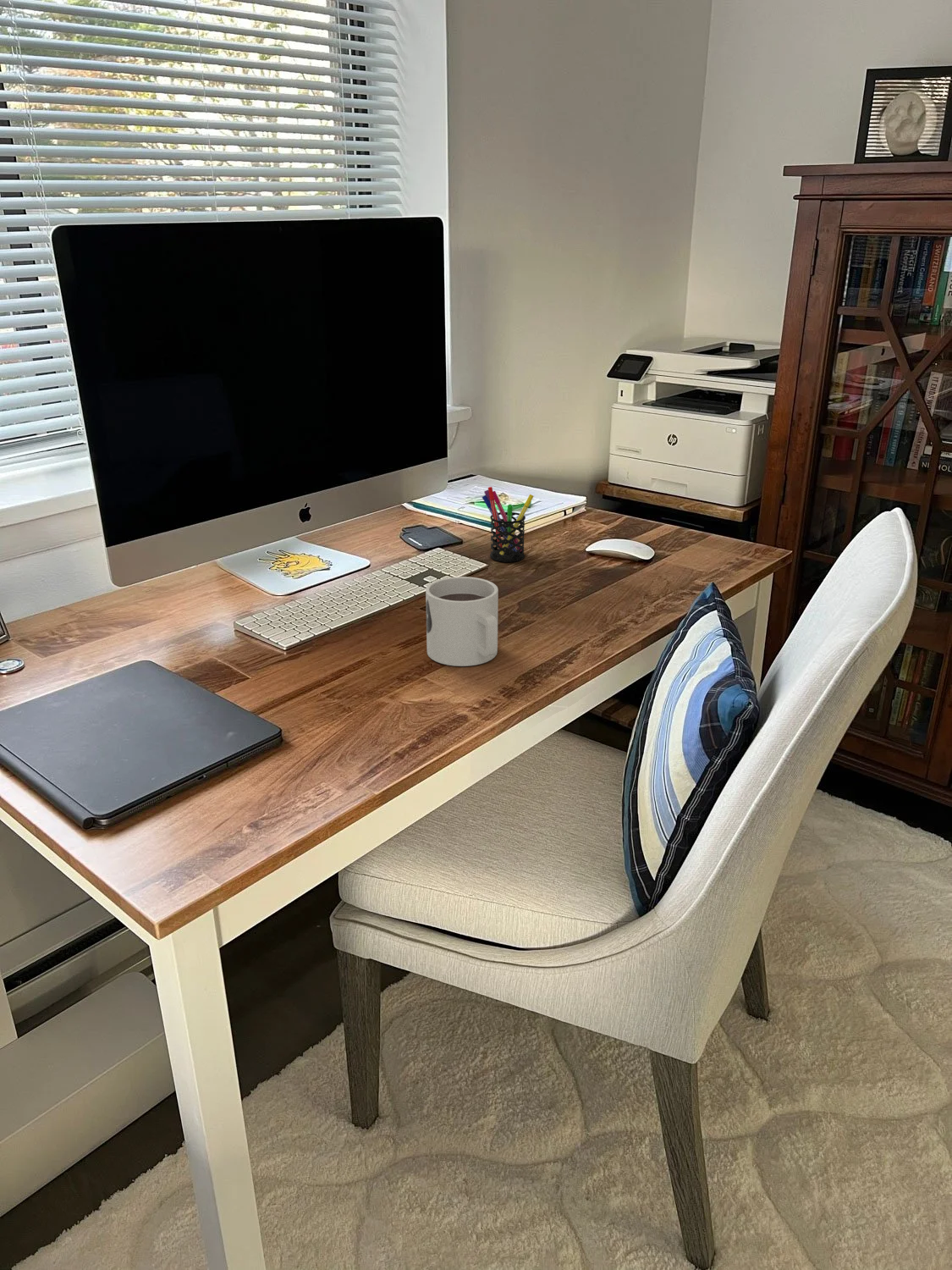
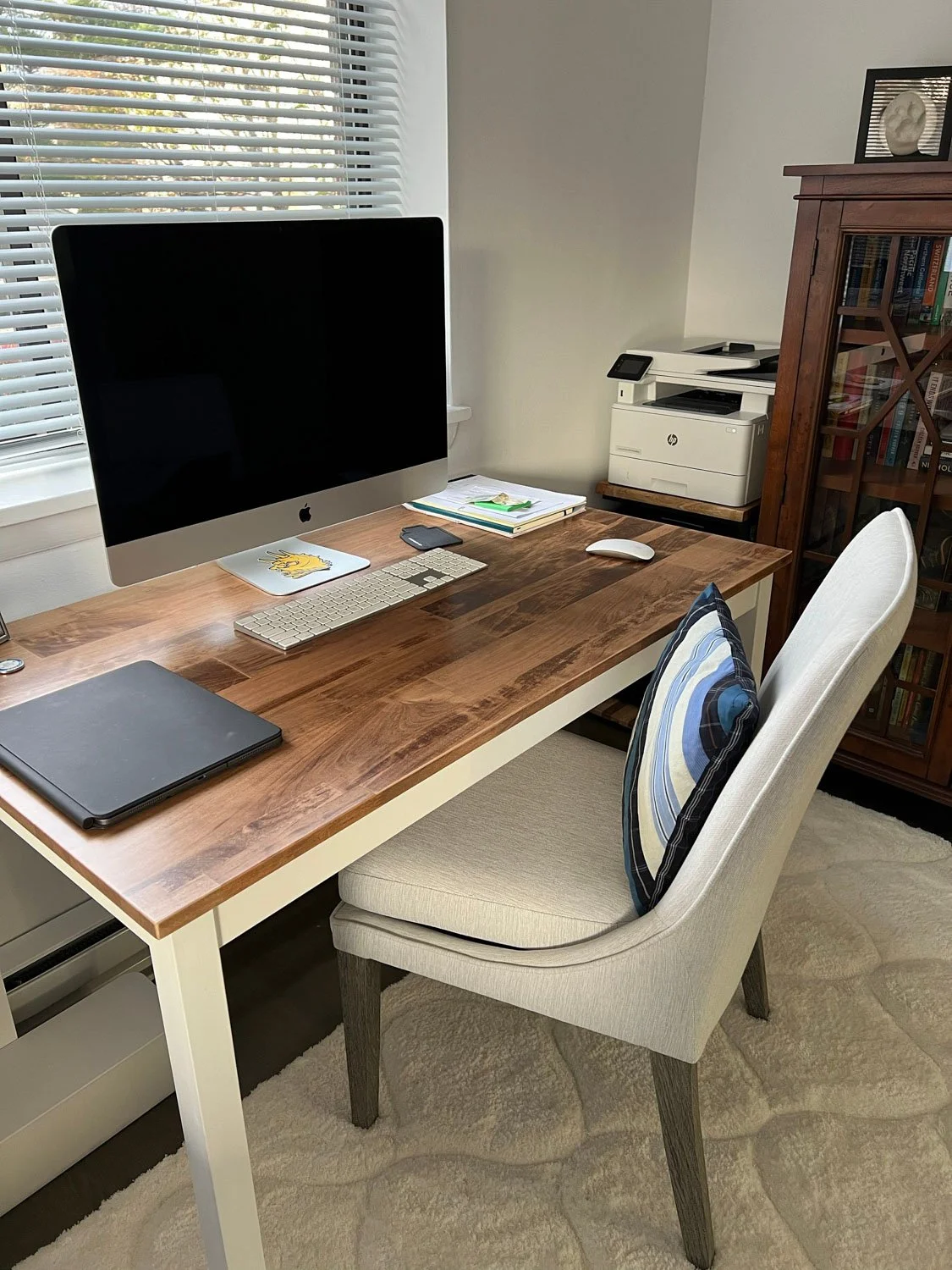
- pen holder [482,486,534,563]
- mug [425,576,499,667]
